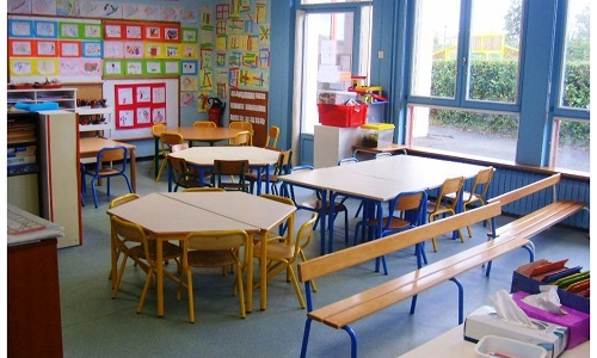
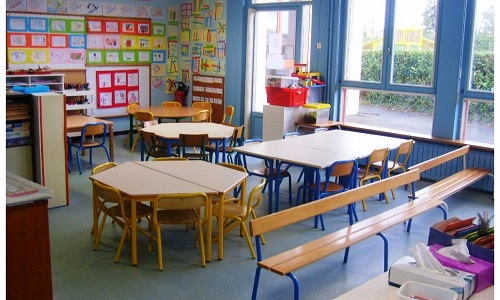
+ pen holder [476,210,495,236]
